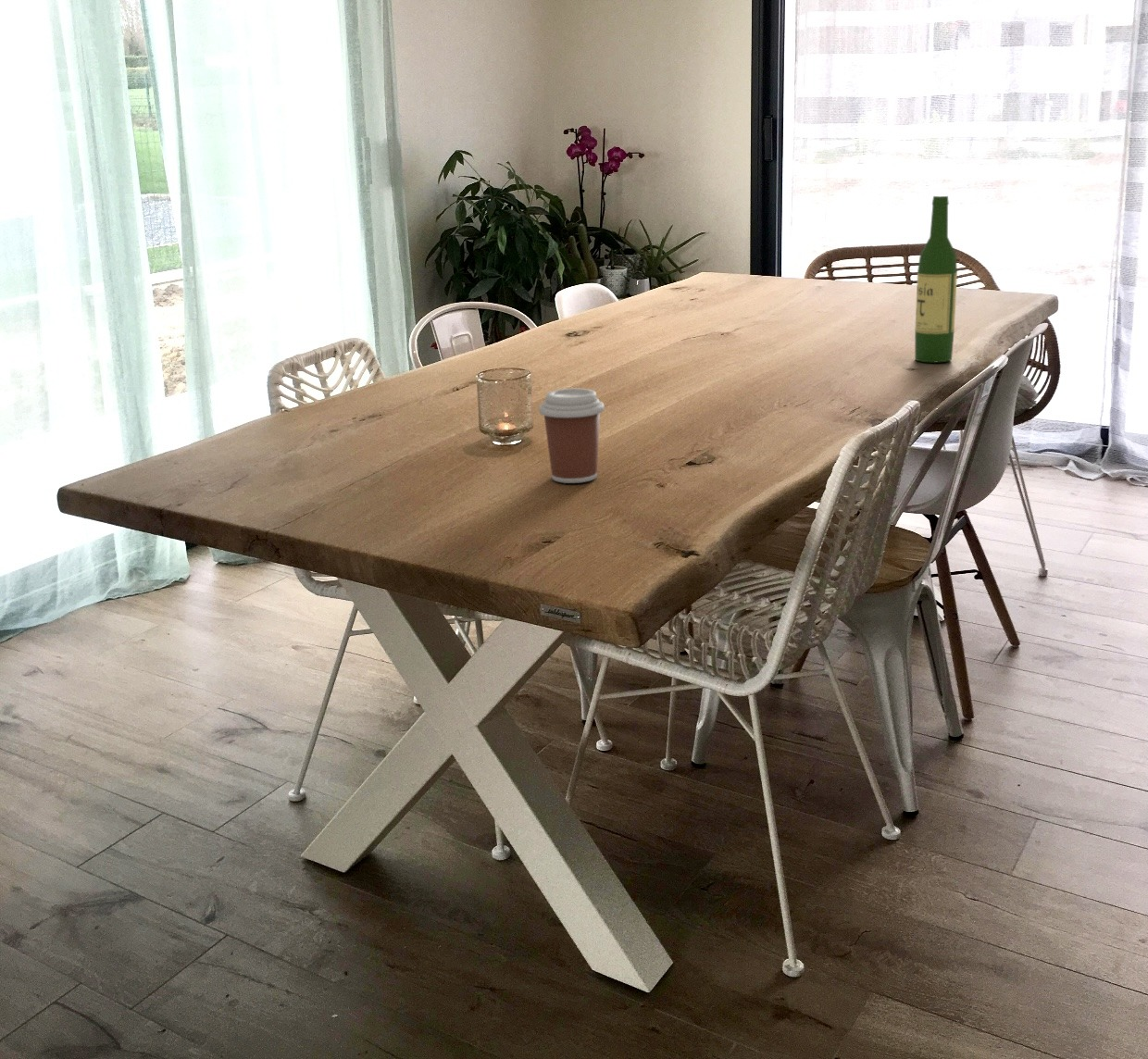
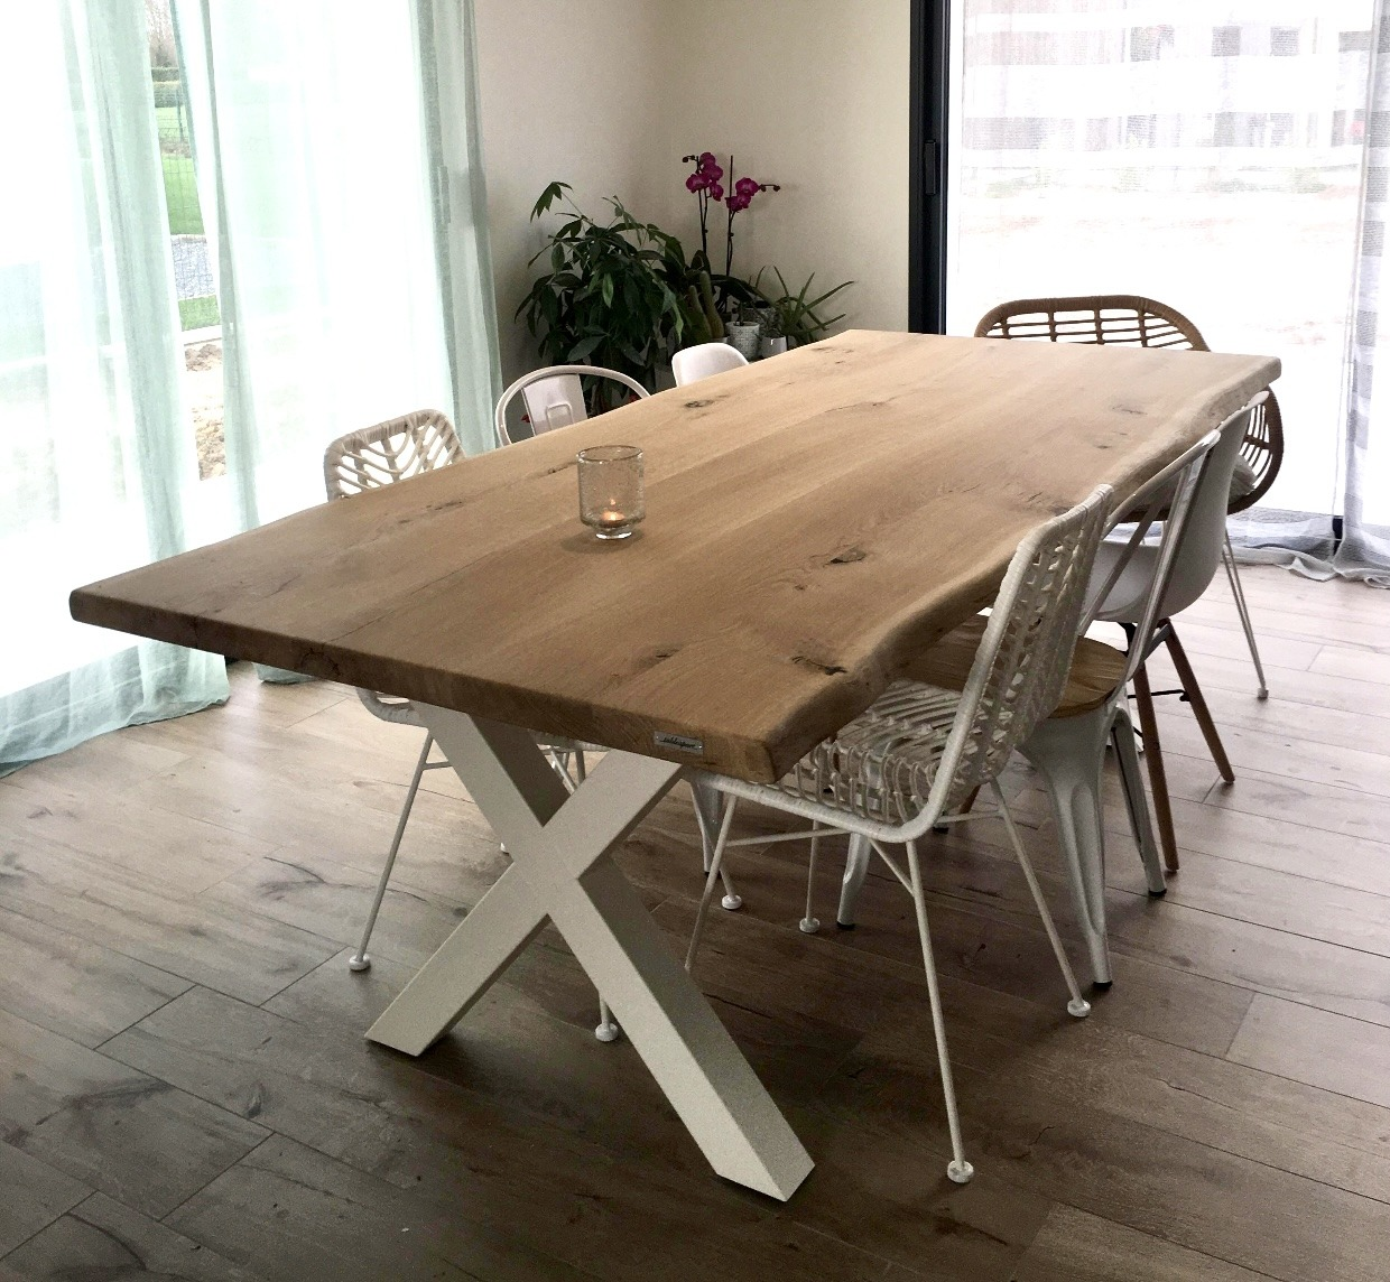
- wine bottle [914,194,958,364]
- coffee cup [538,388,605,484]
